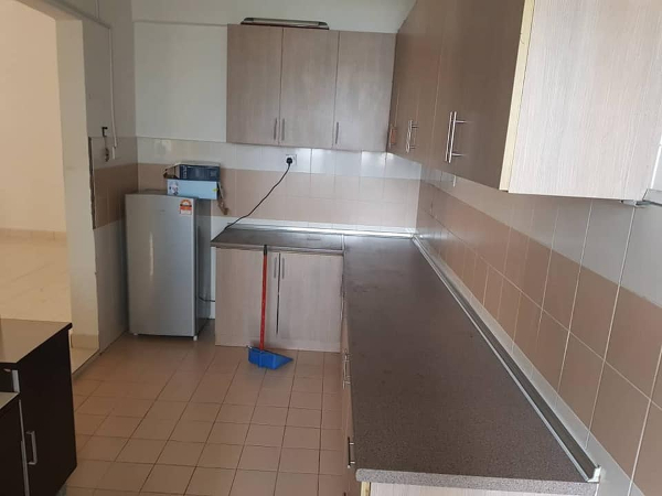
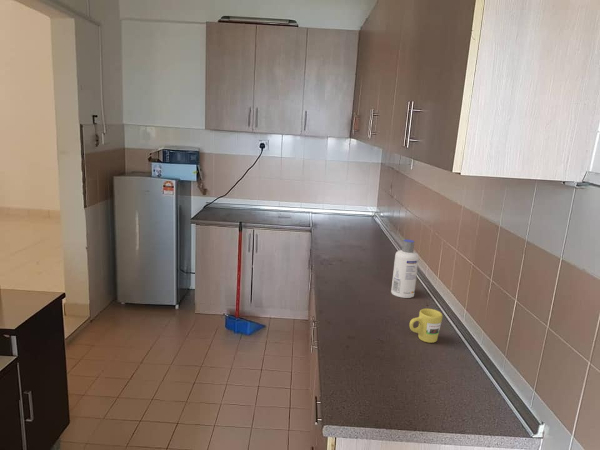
+ screw cap bottle [390,239,420,299]
+ mug [409,308,443,344]
